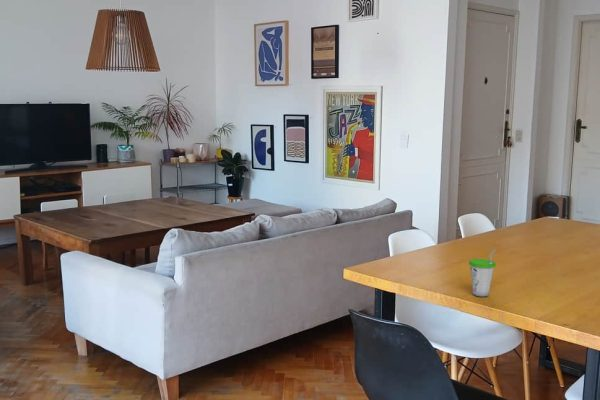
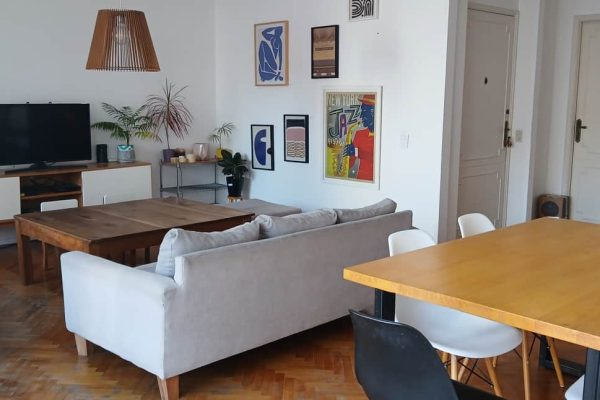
- cup [468,248,497,298]
